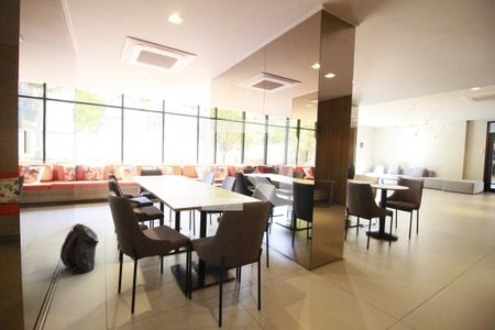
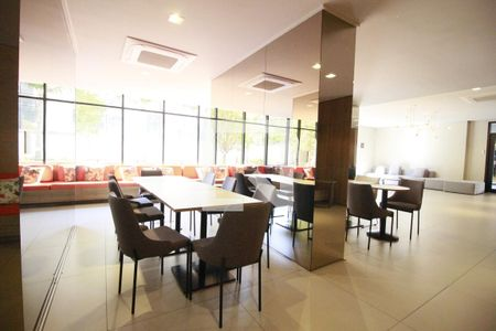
- backpack [59,222,100,275]
